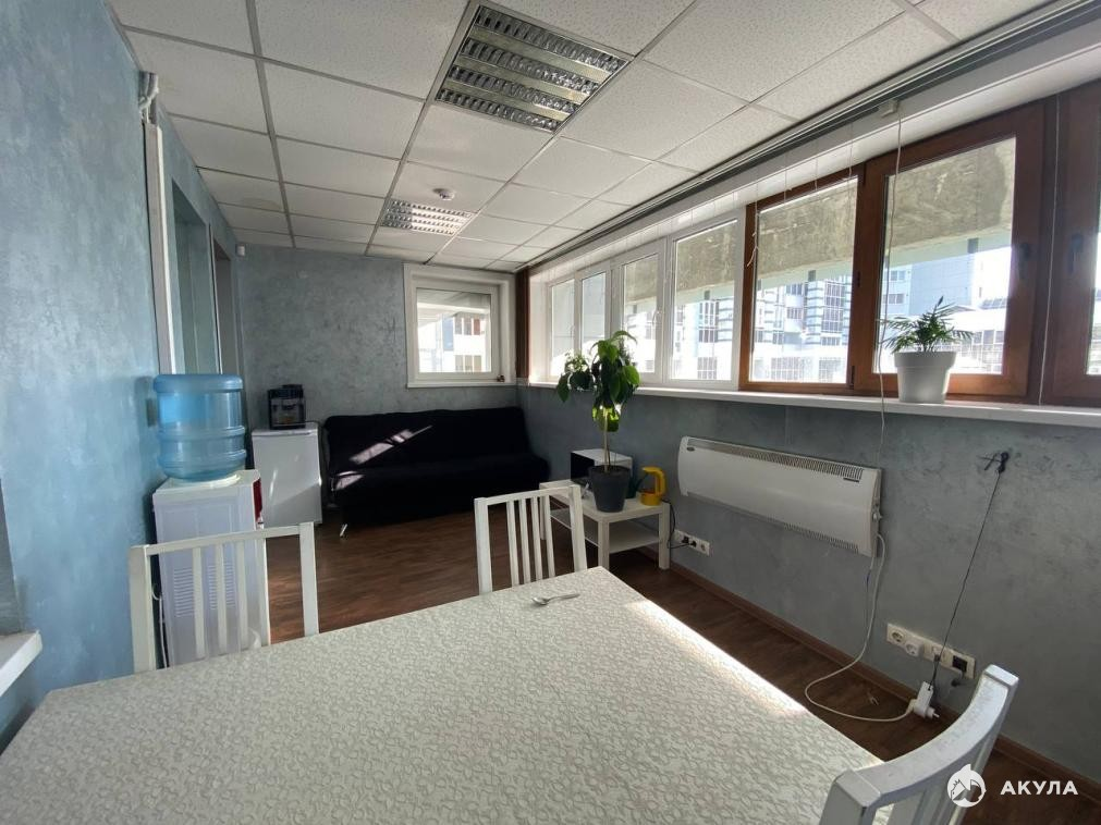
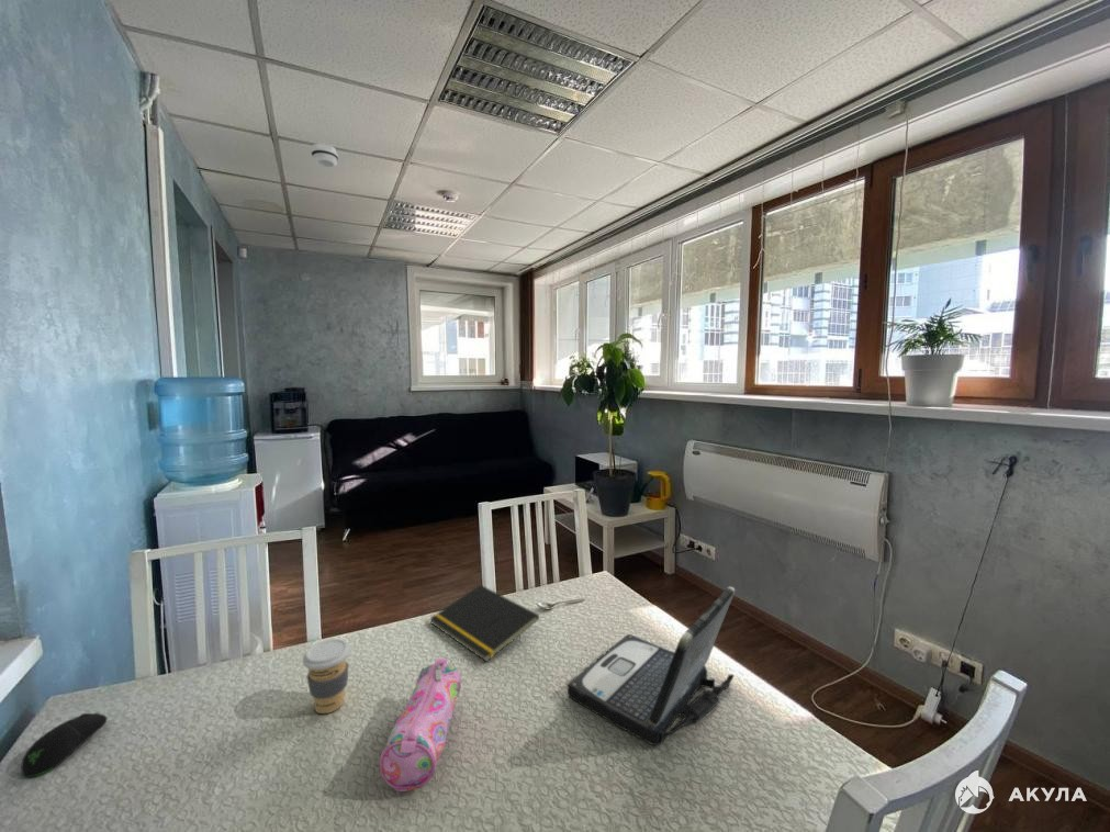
+ smoke detector [310,143,339,168]
+ notepad [428,584,540,663]
+ computer mouse [20,712,109,778]
+ pencil case [379,657,462,792]
+ coffee cup [301,638,352,715]
+ laptop [567,585,737,746]
